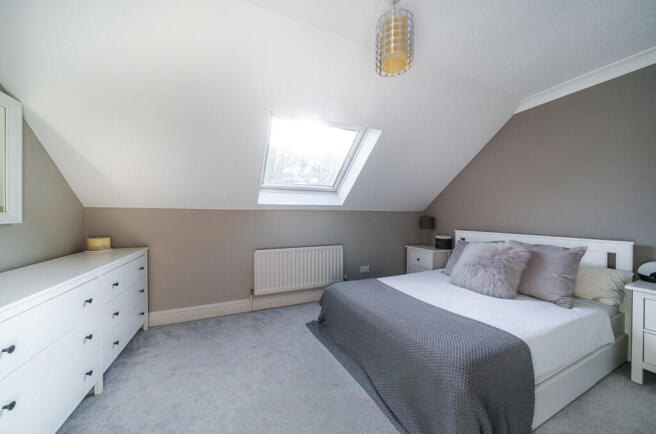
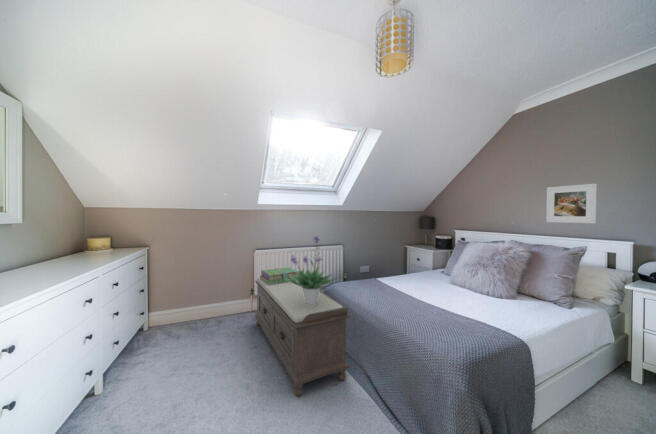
+ bench [254,276,351,397]
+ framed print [545,183,598,224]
+ stack of books [259,266,299,285]
+ potted plant [286,234,336,305]
